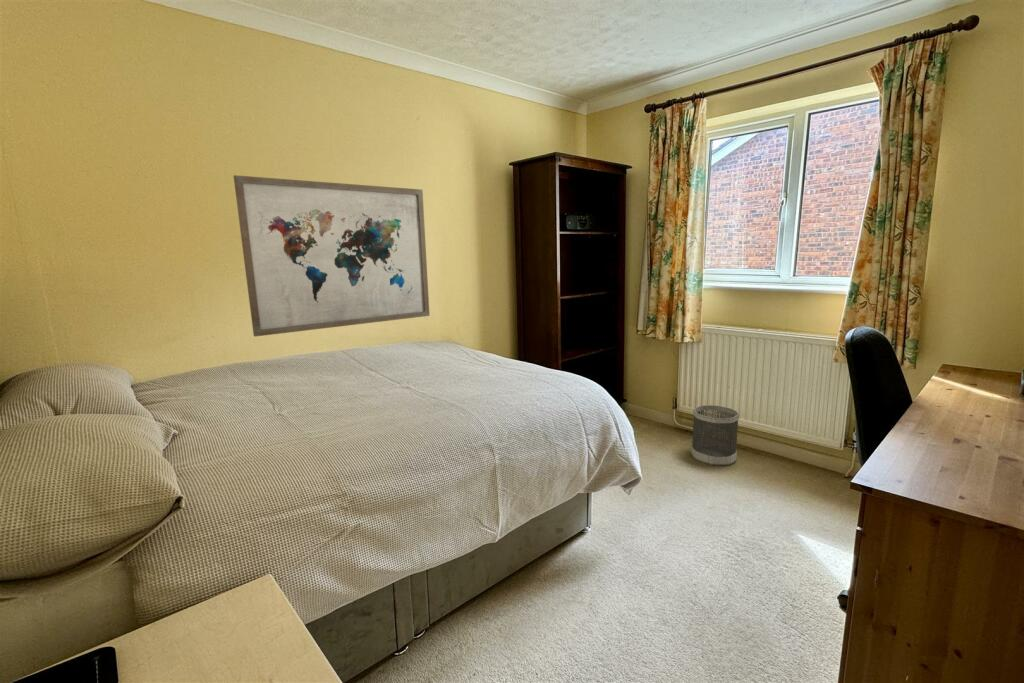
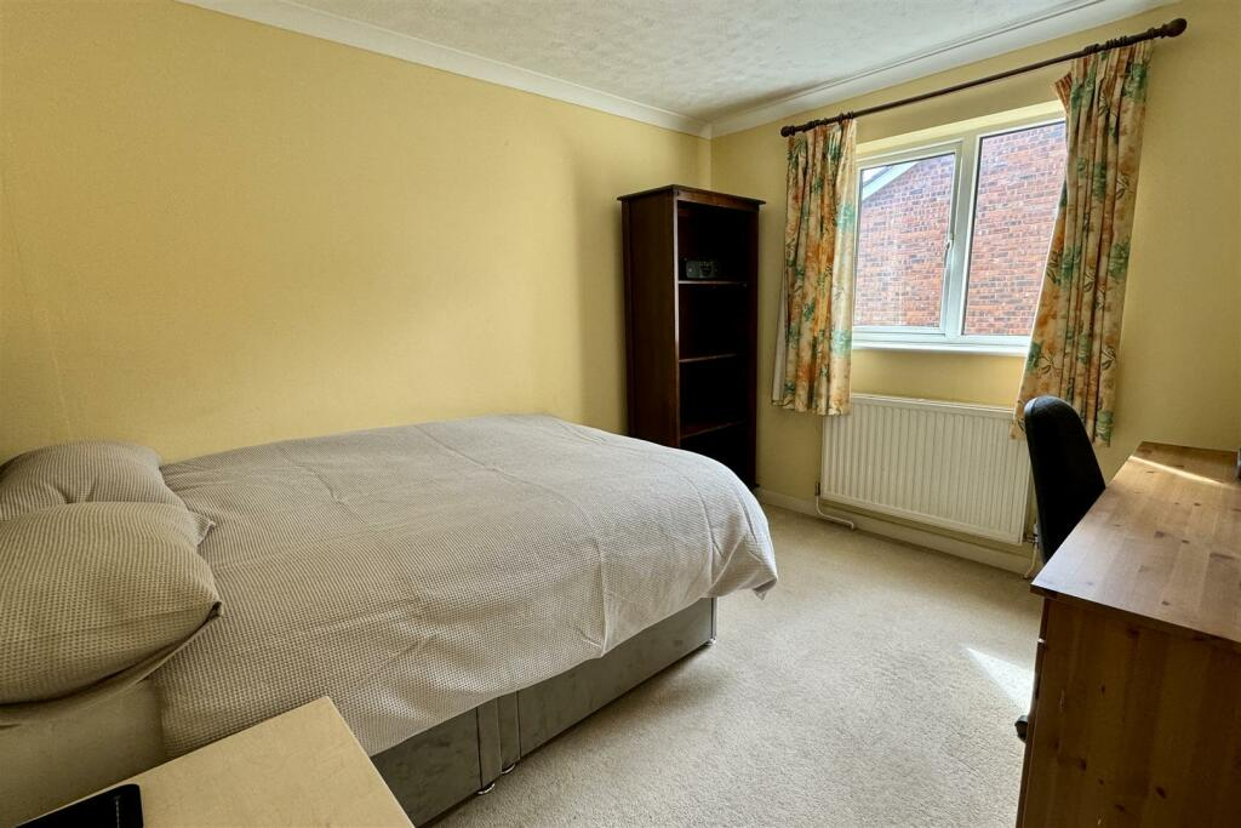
- wastebasket [690,404,740,467]
- wall art [233,174,431,338]
